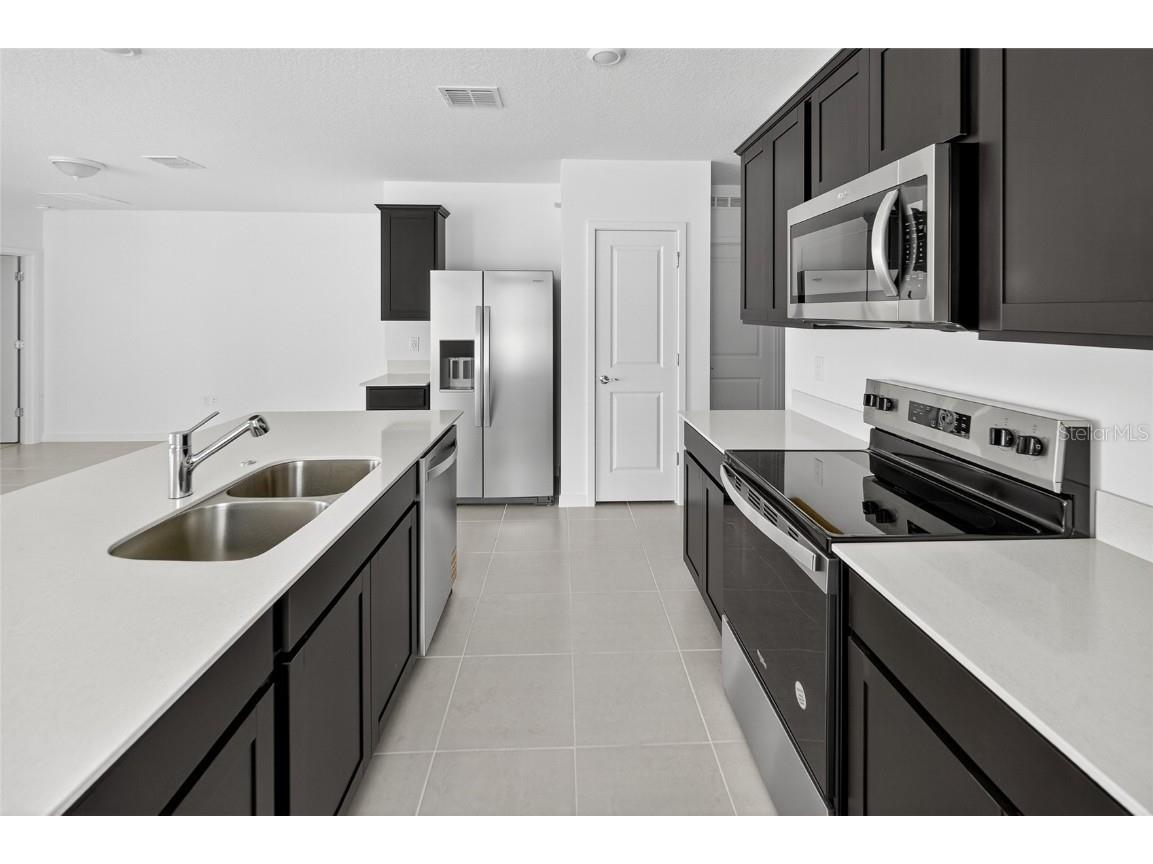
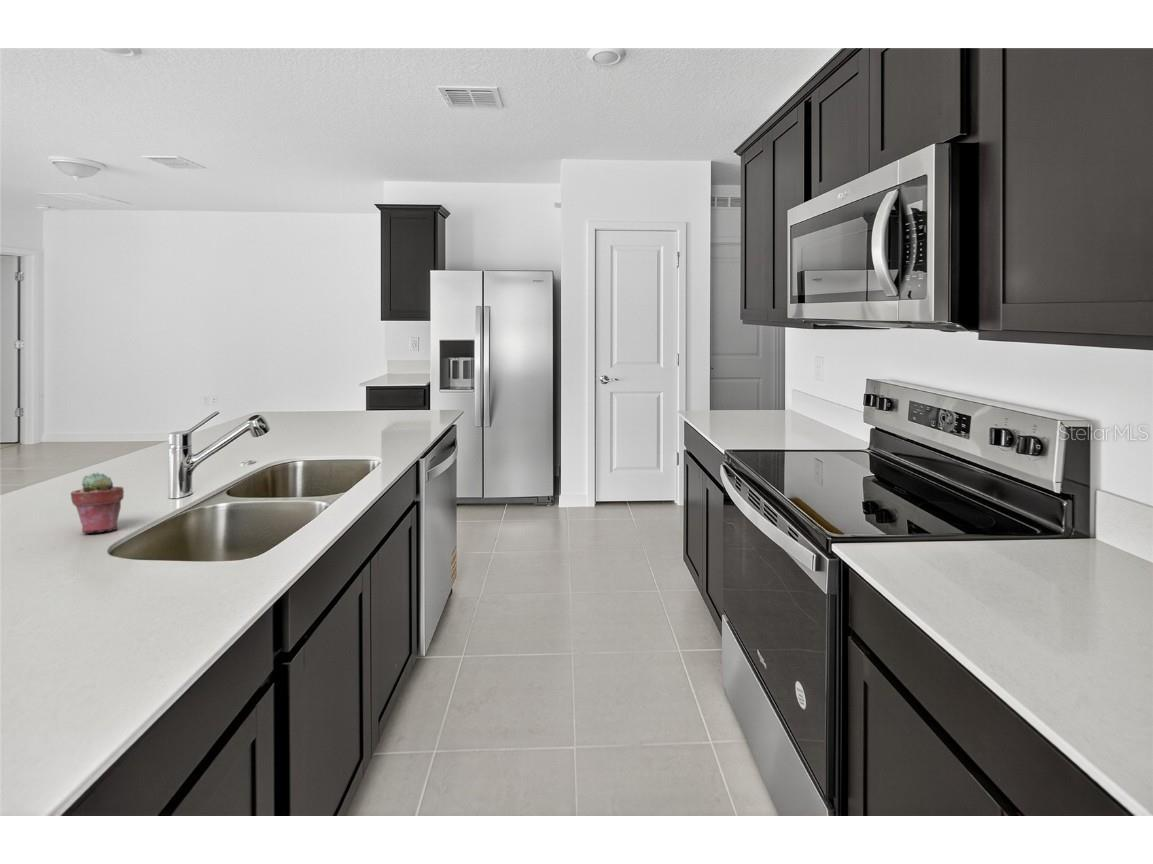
+ potted succulent [70,471,125,534]
